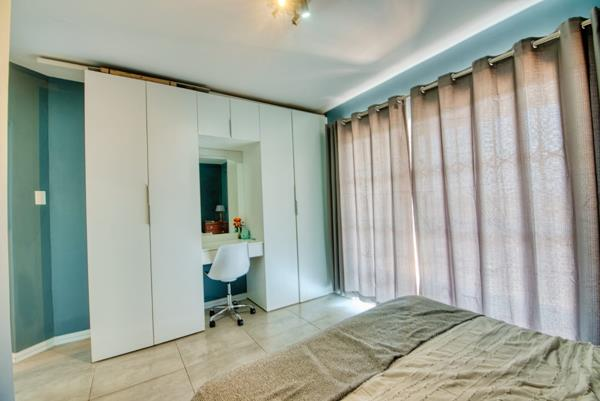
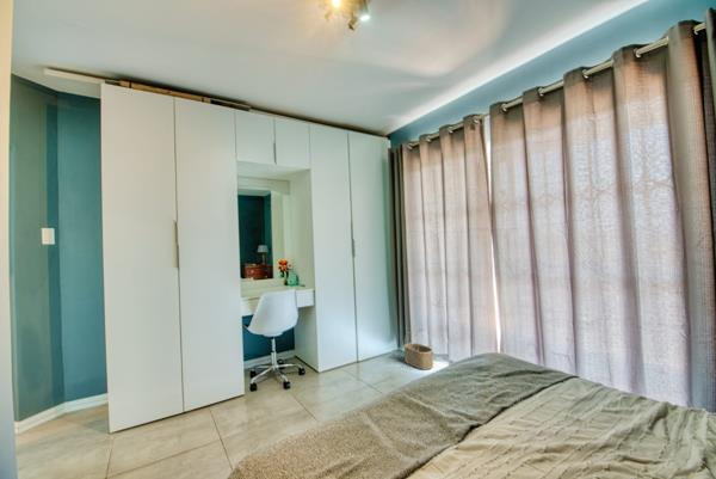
+ wicker basket [402,328,434,371]
